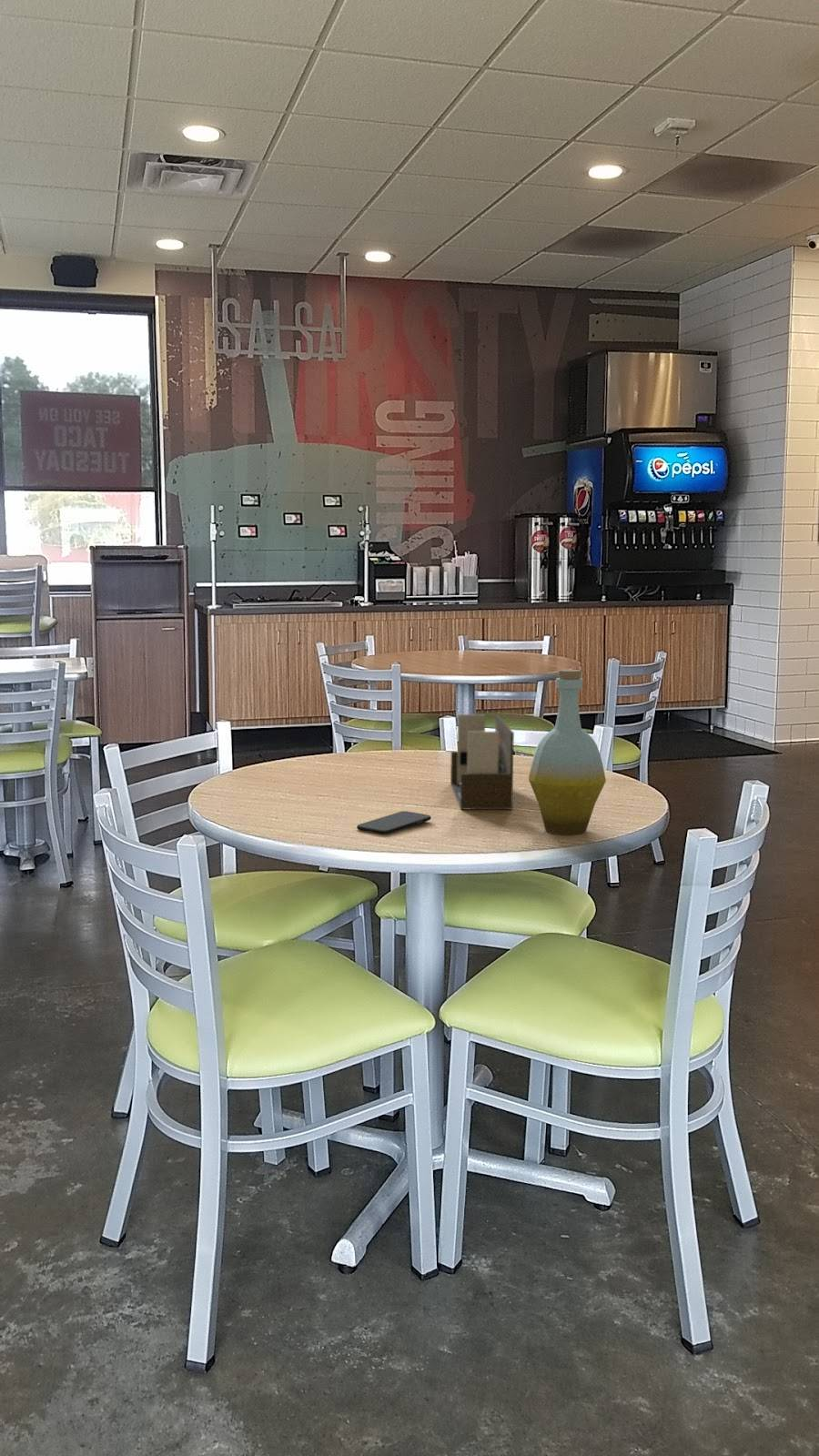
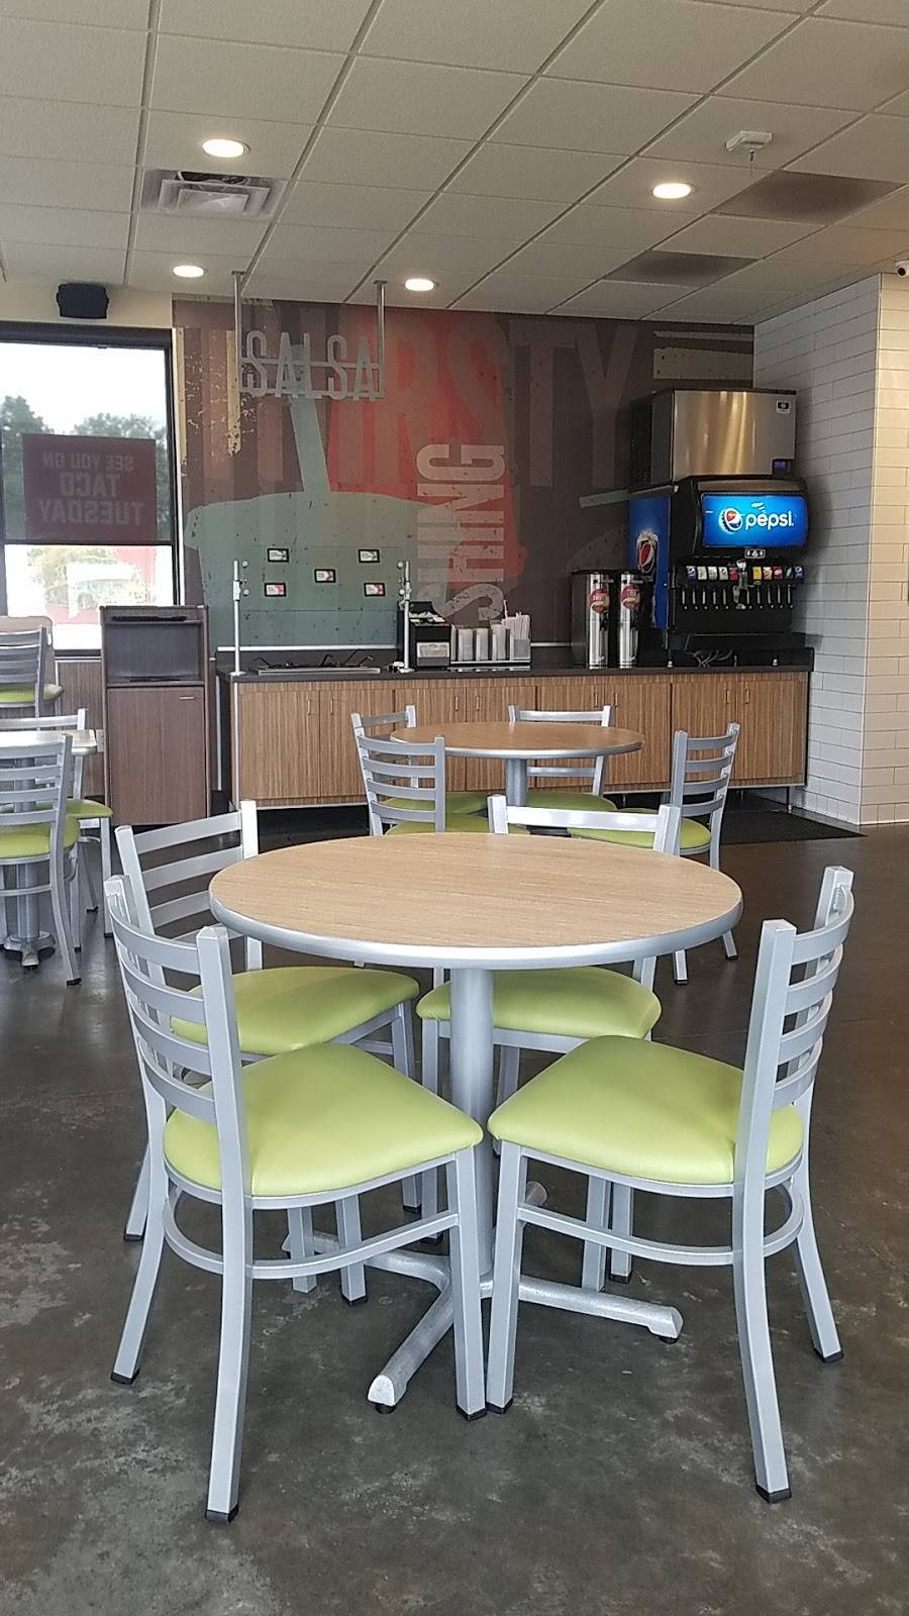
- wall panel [450,713,515,810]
- bottle [528,668,607,835]
- smartphone [356,810,432,834]
